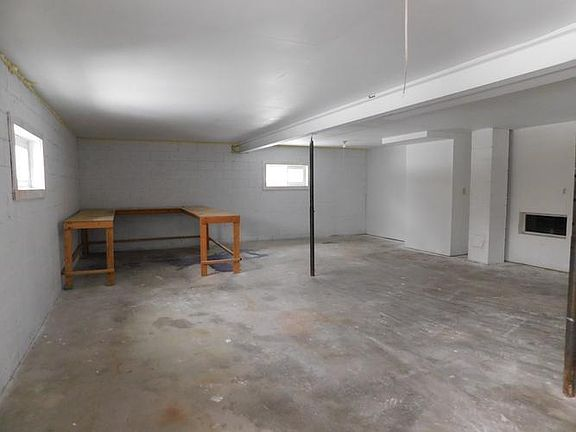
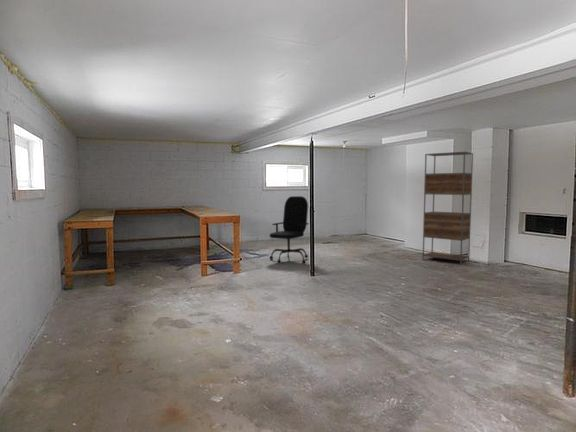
+ shelving unit [422,151,474,265]
+ office chair [269,195,310,264]
